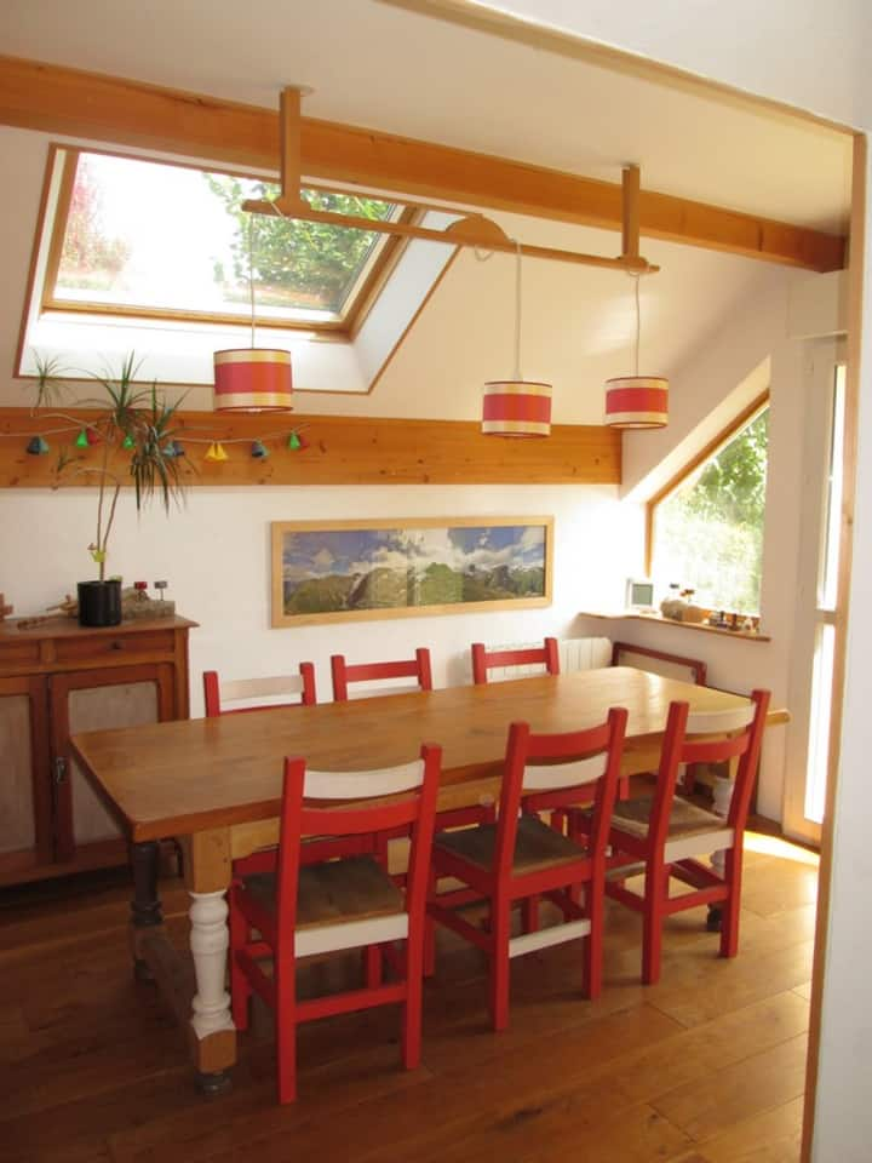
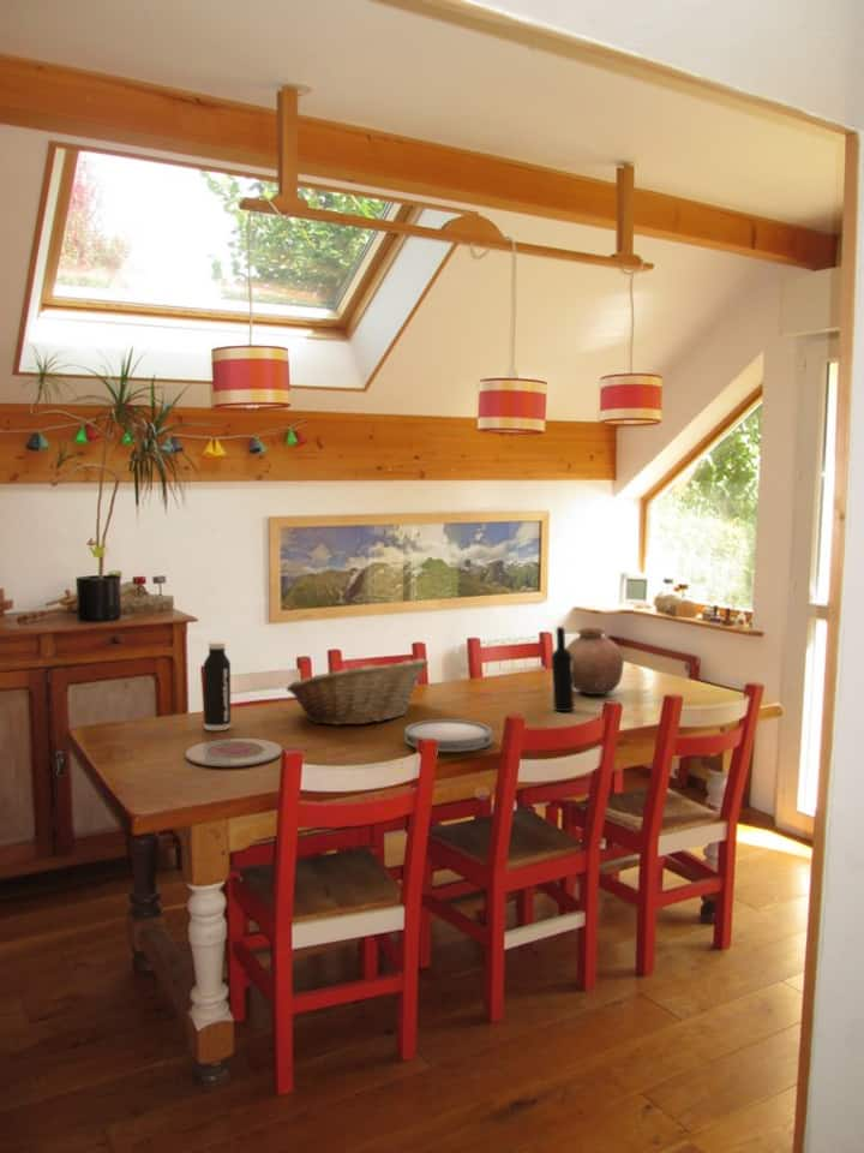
+ wine bottle [550,626,576,713]
+ fruit basket [286,657,430,727]
+ pottery [565,626,625,695]
+ plate [185,737,283,767]
+ plate [403,718,493,753]
+ water bottle [203,640,232,731]
